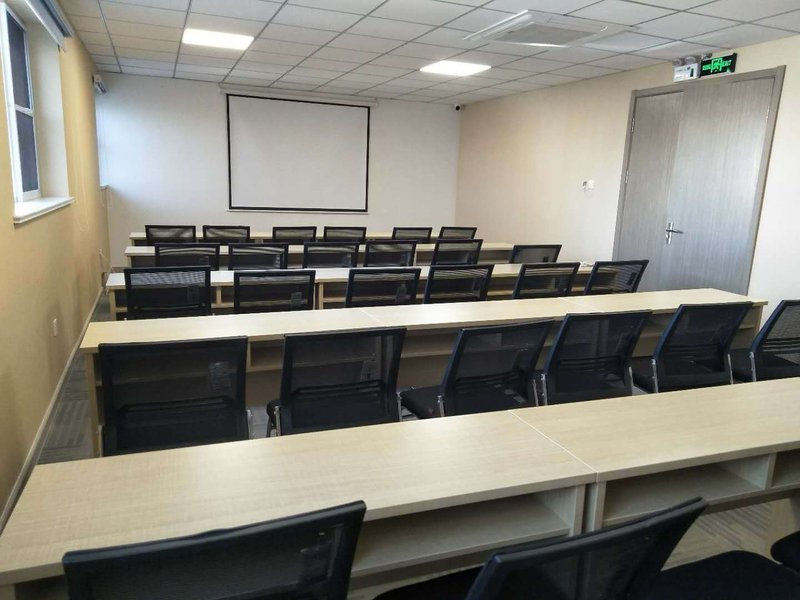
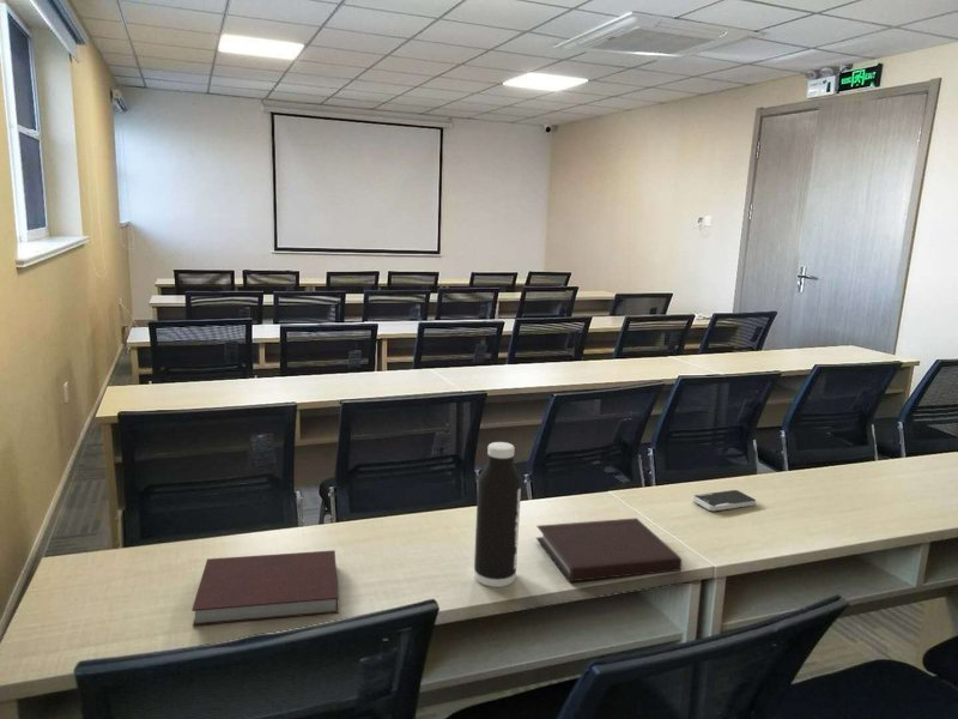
+ notebook [190,549,339,627]
+ smartphone [692,489,757,512]
+ notebook [535,516,683,582]
+ water bottle [473,441,522,588]
